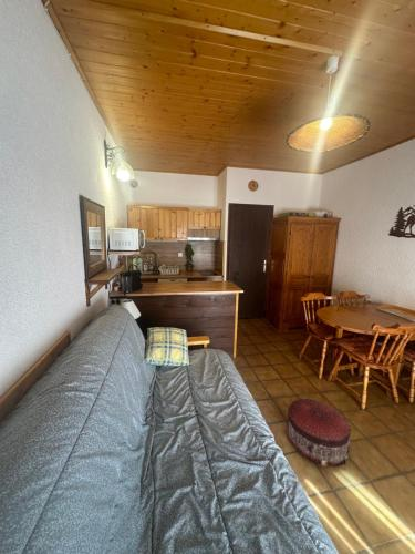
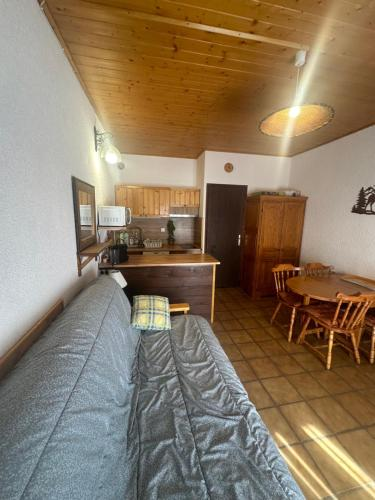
- pouf [286,398,353,468]
